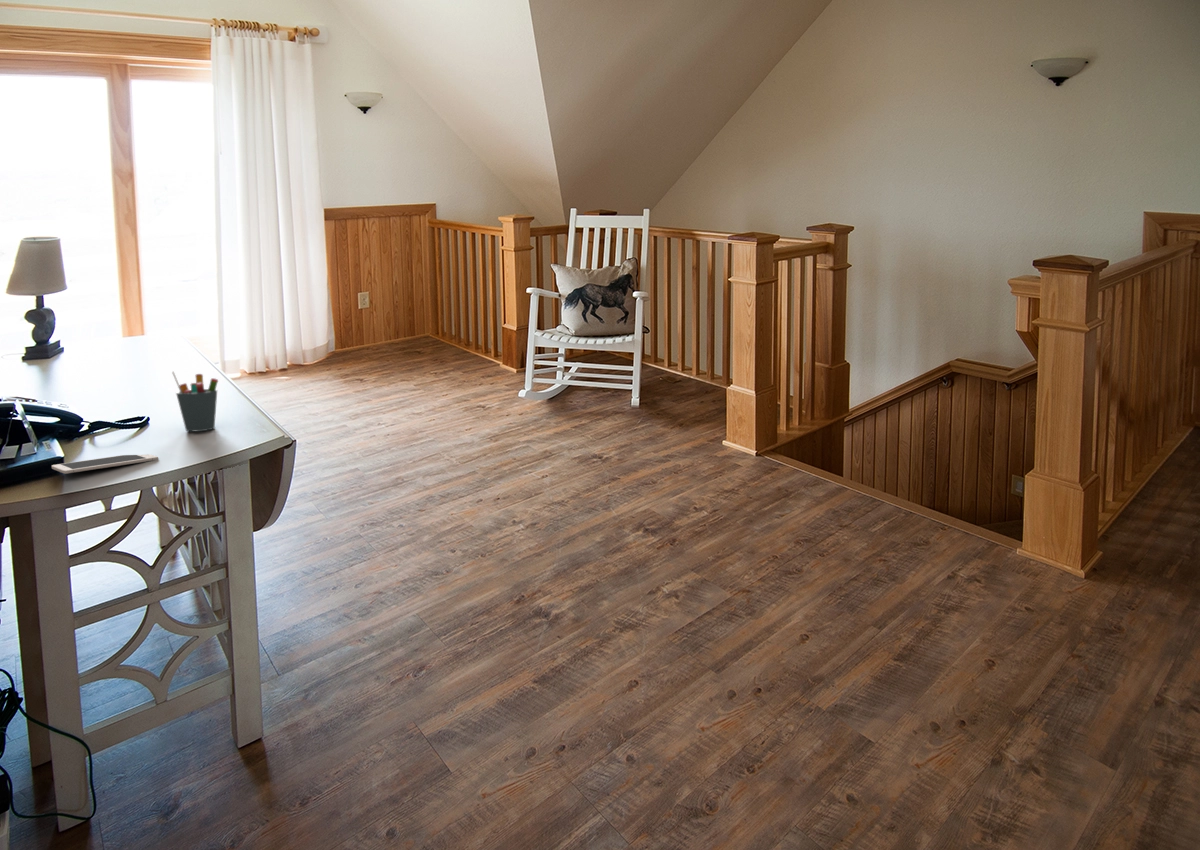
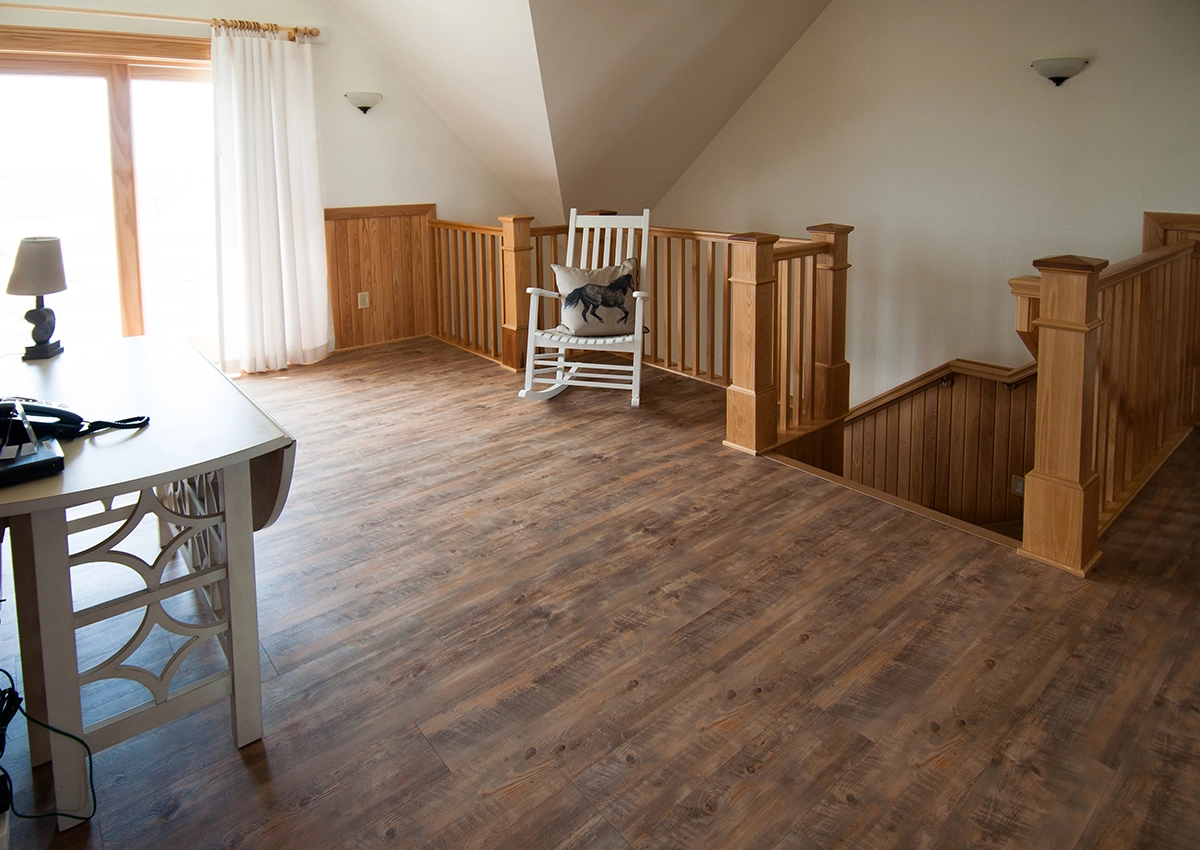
- pen holder [171,370,219,432]
- cell phone [51,454,159,475]
